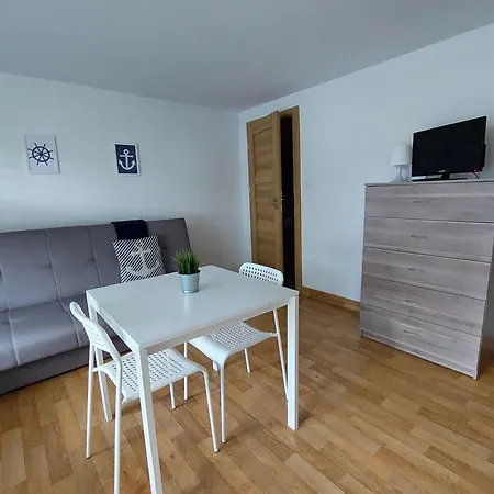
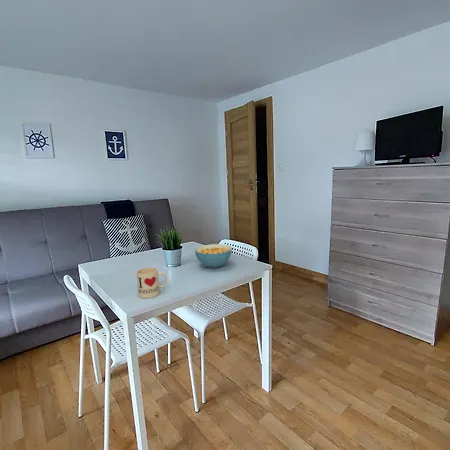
+ mug [135,266,168,299]
+ cereal bowl [194,243,233,269]
